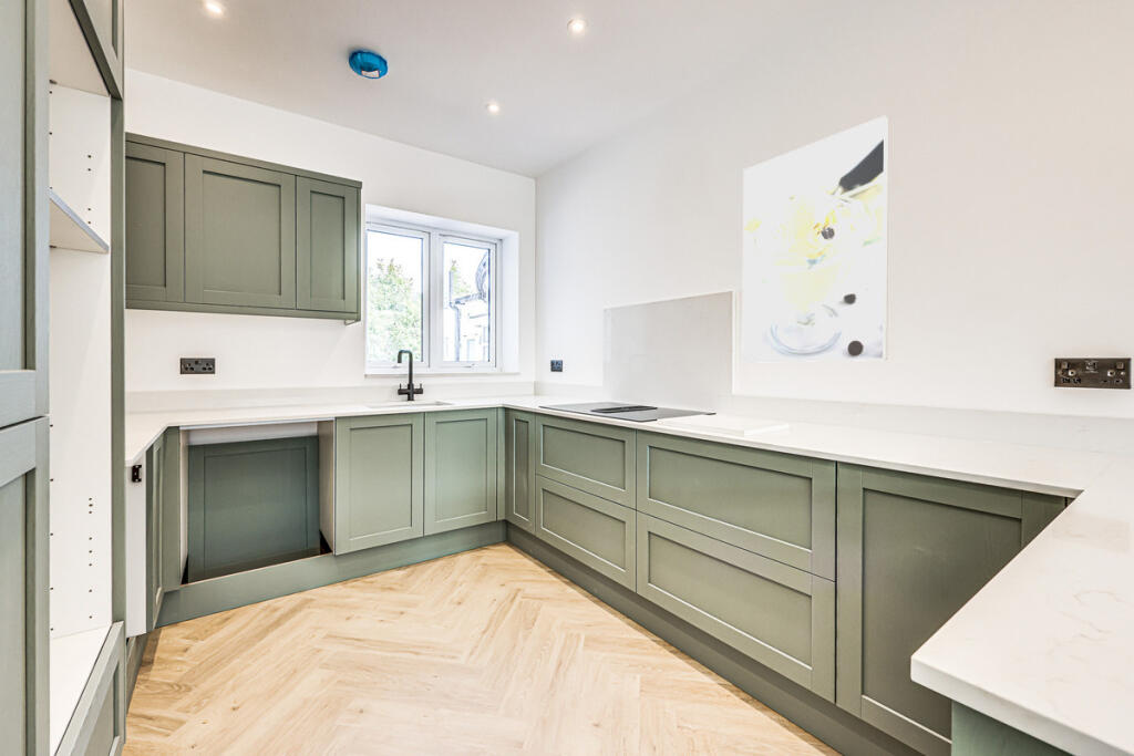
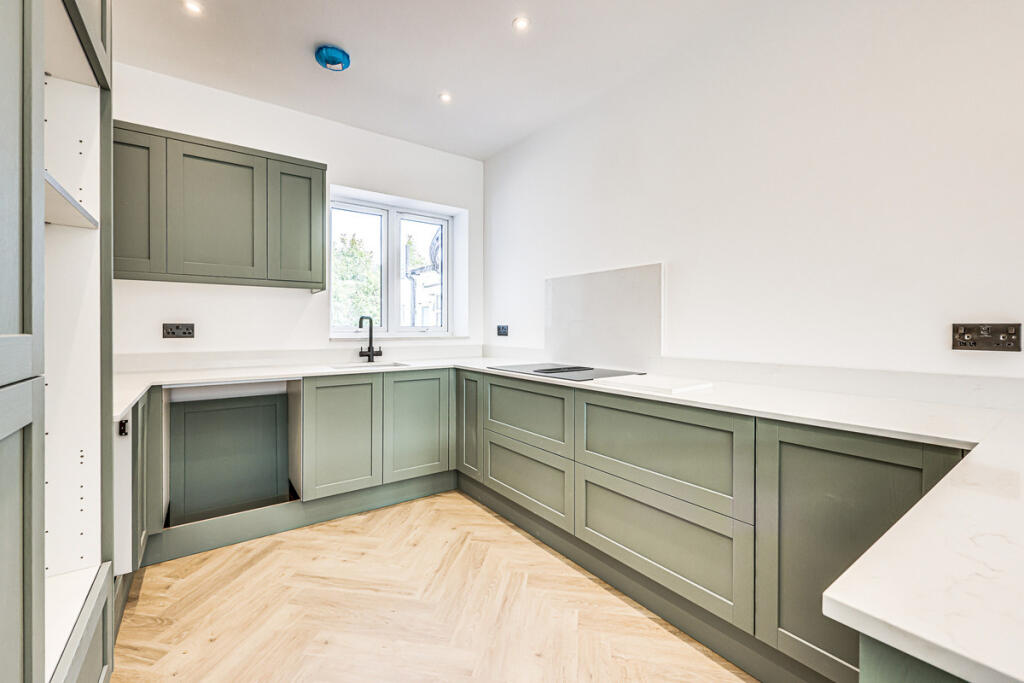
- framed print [741,114,889,364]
